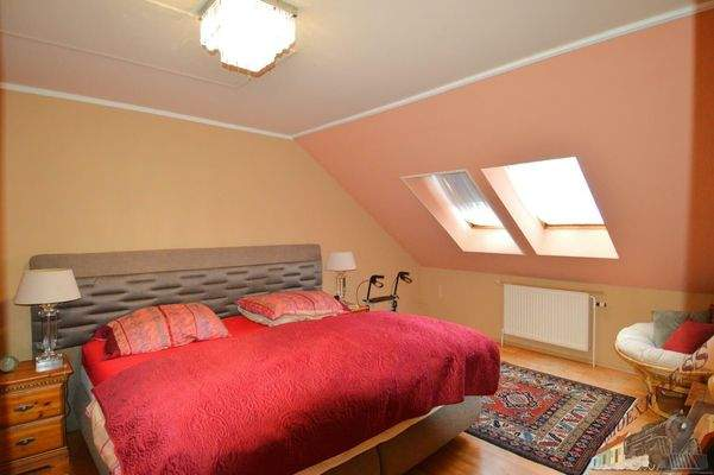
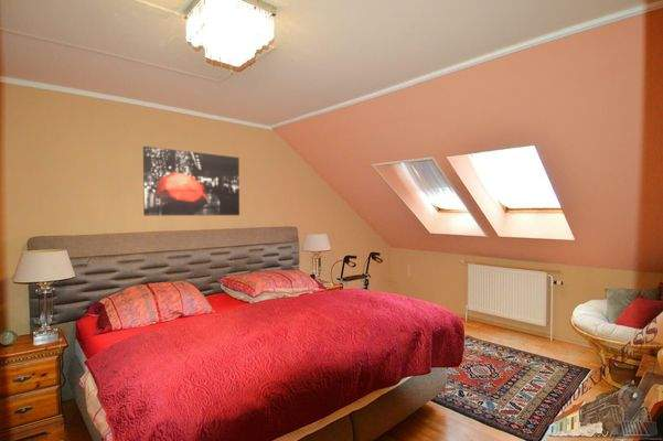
+ wall art [142,146,240,217]
